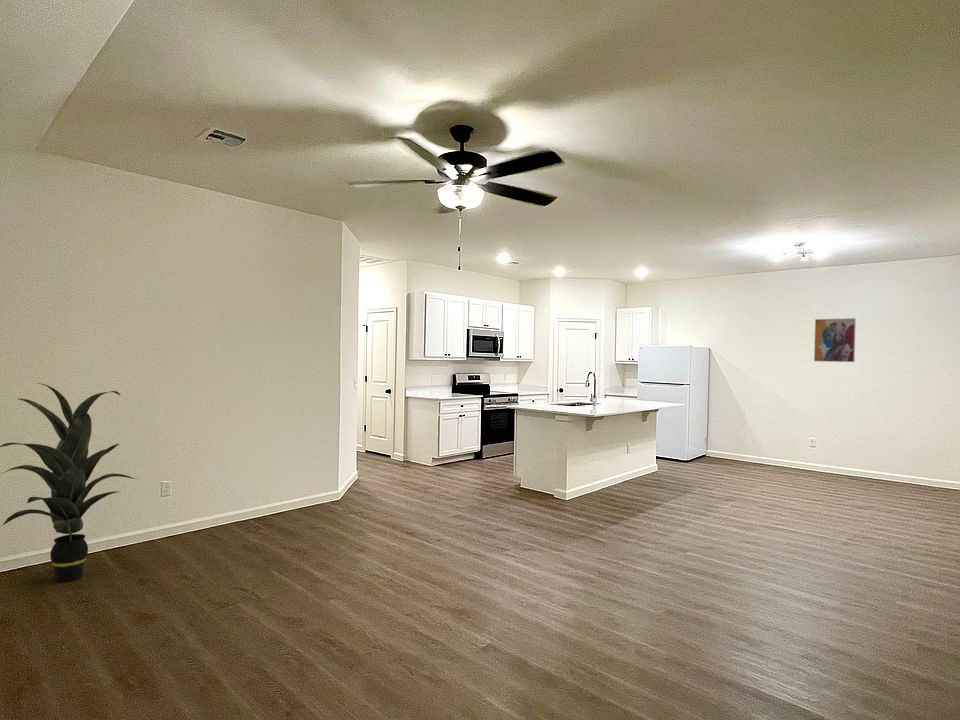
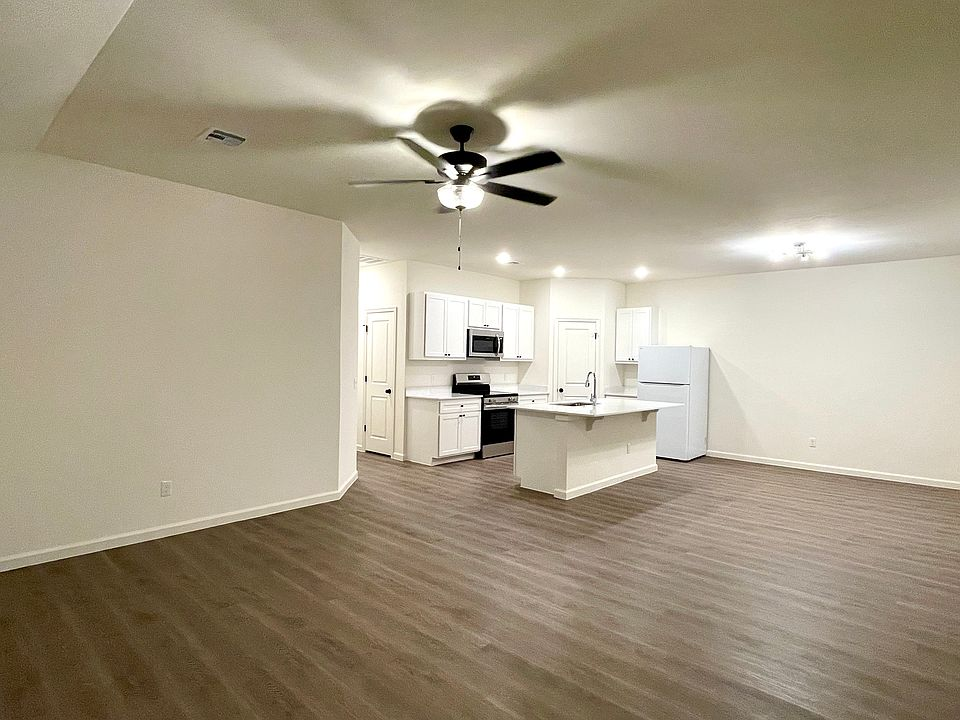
- wall art [813,317,857,363]
- indoor plant [0,382,139,583]
